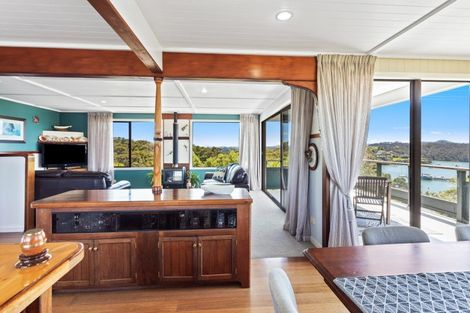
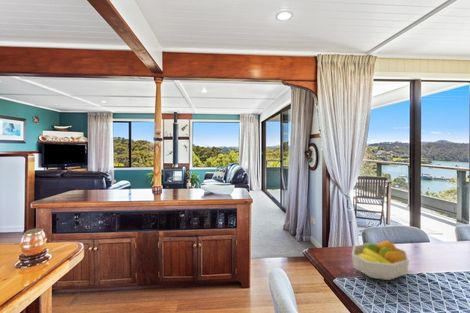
+ fruit bowl [351,239,410,281]
